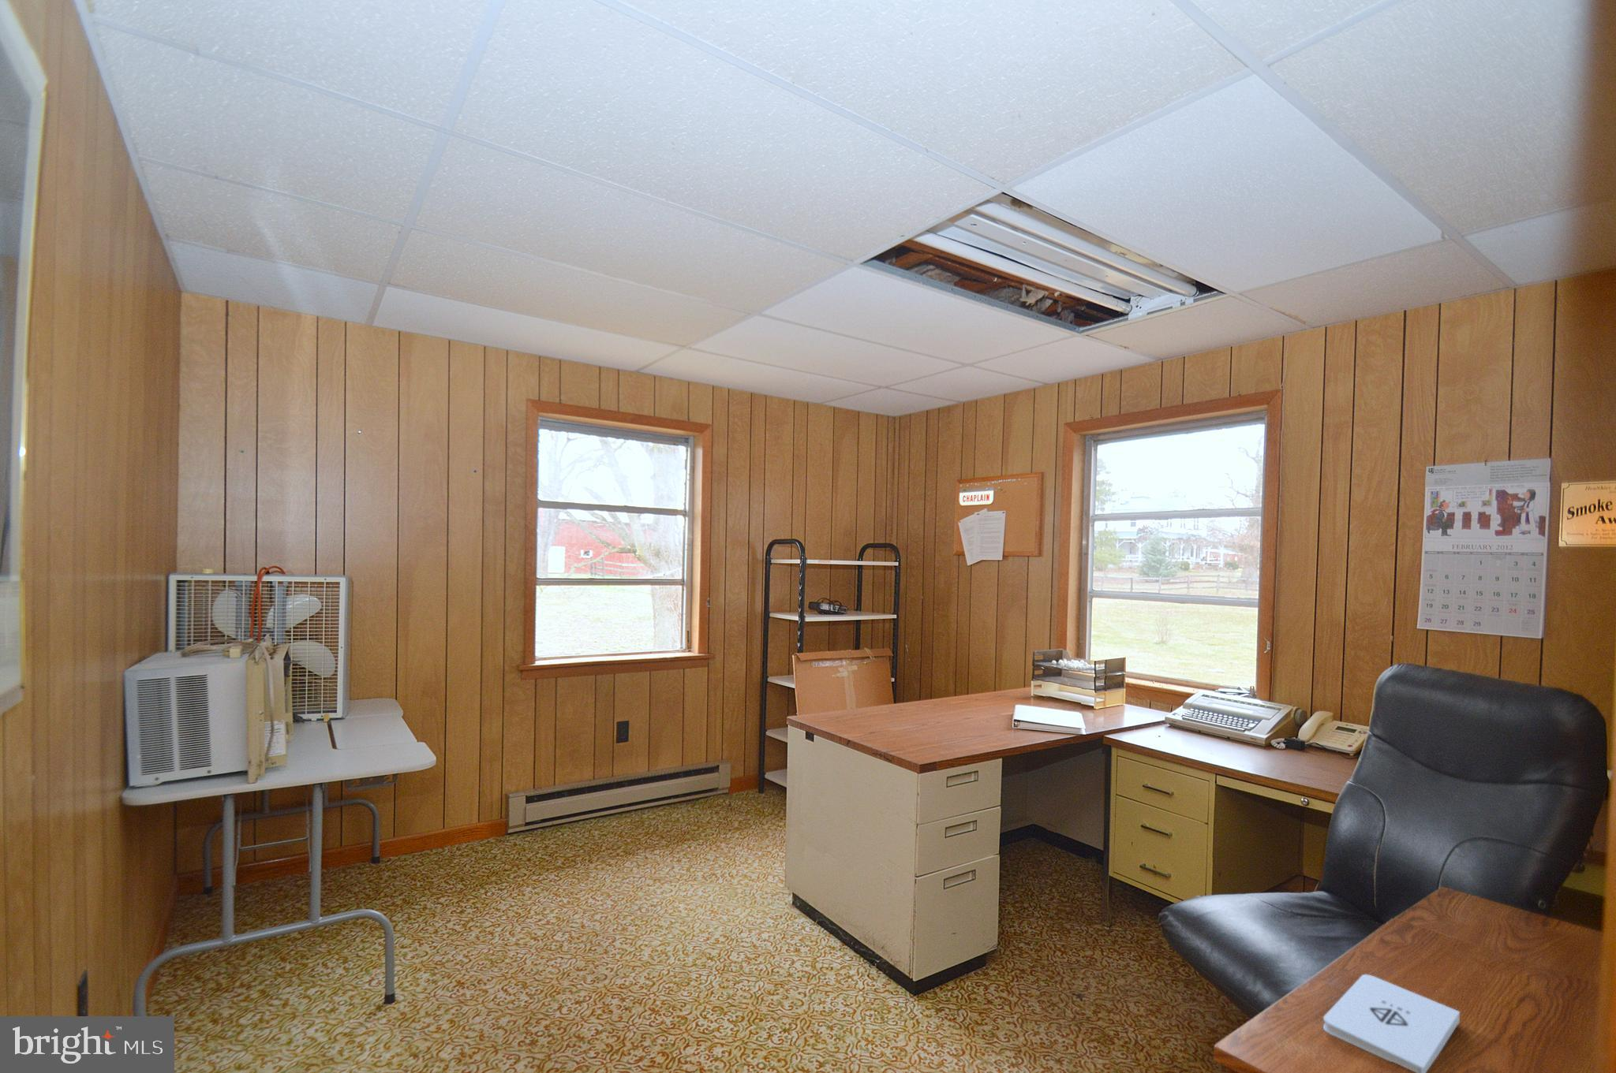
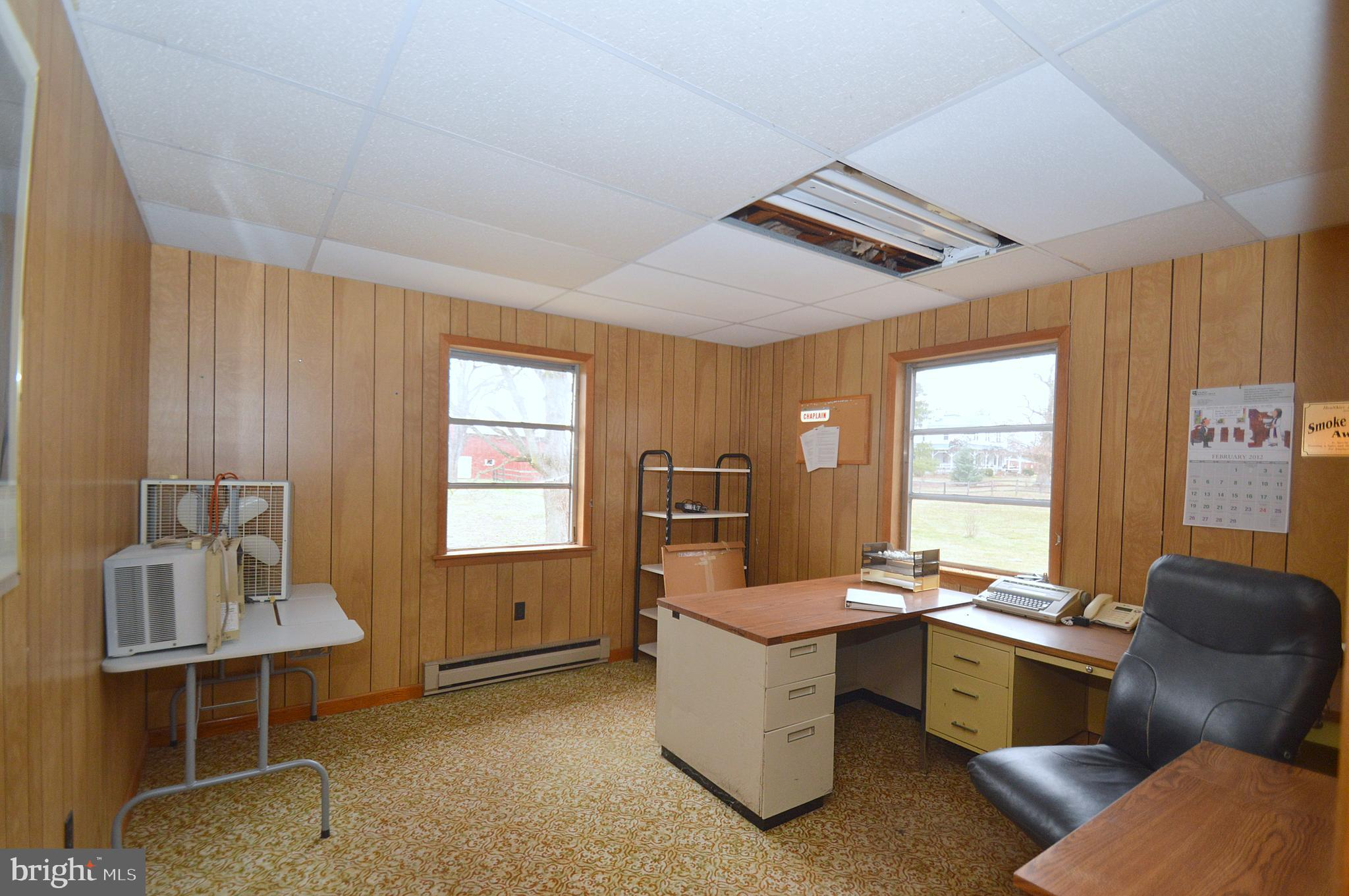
- notepad [1323,974,1460,1073]
